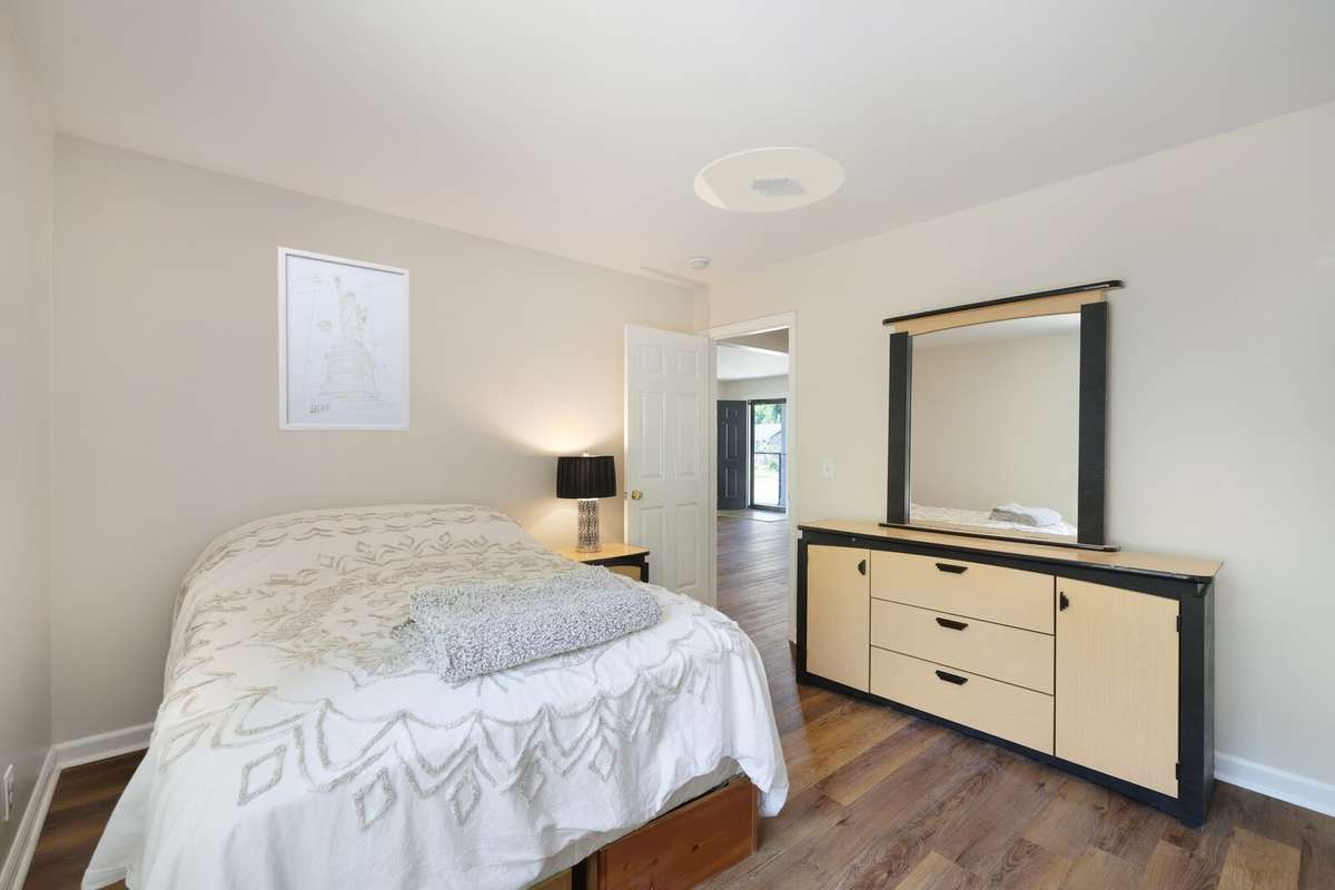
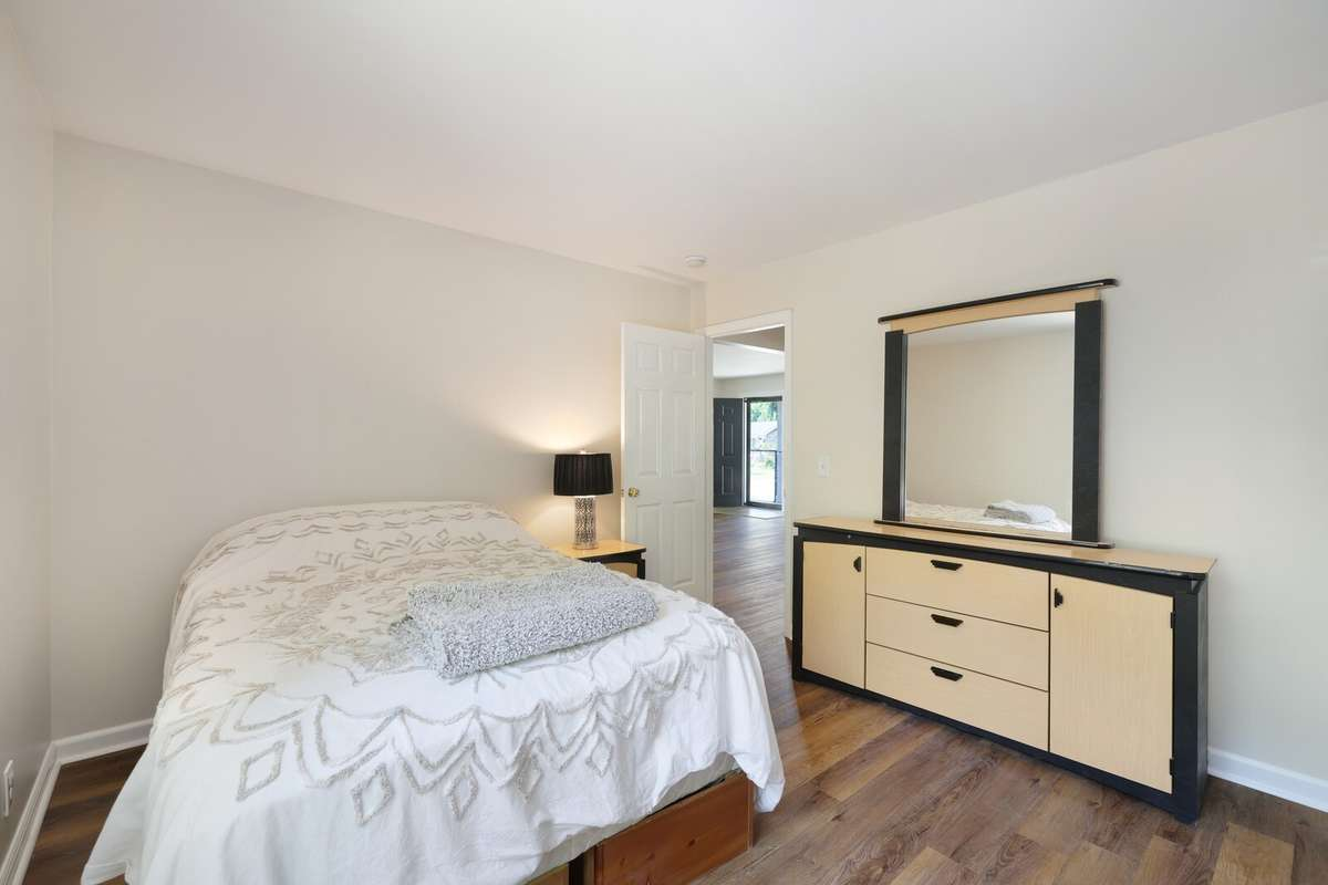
- ceiling light [693,146,847,214]
- wall art [276,246,412,433]
